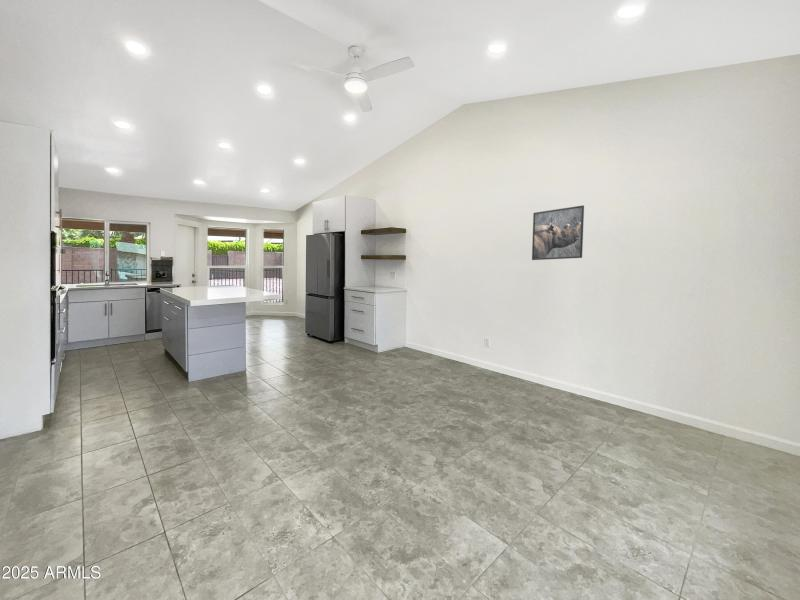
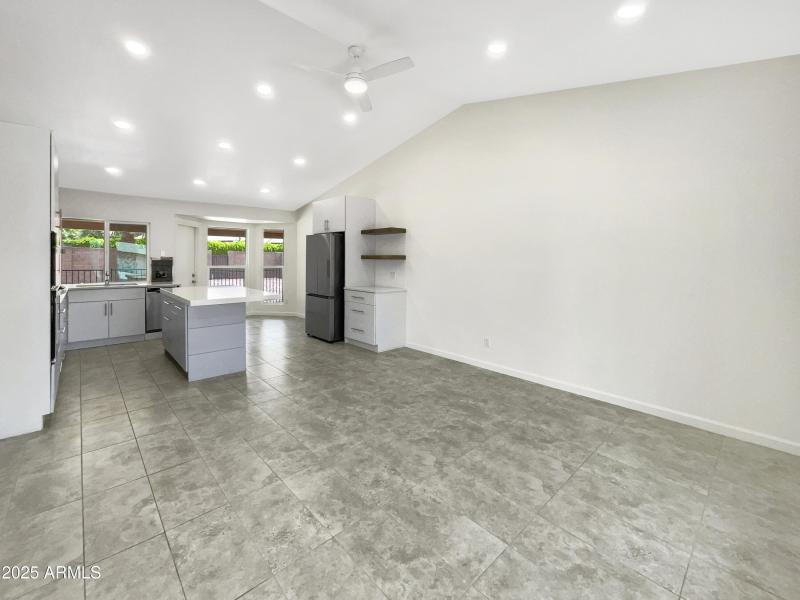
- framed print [531,204,585,261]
